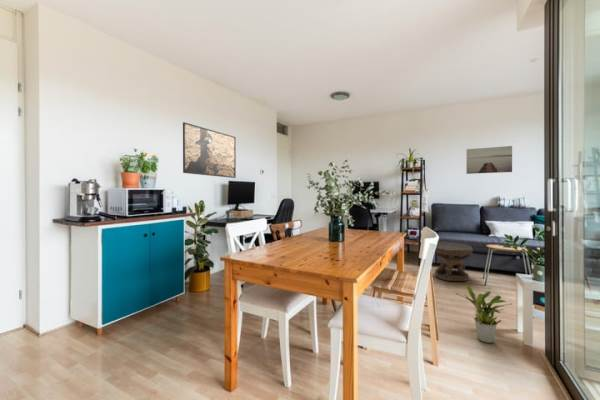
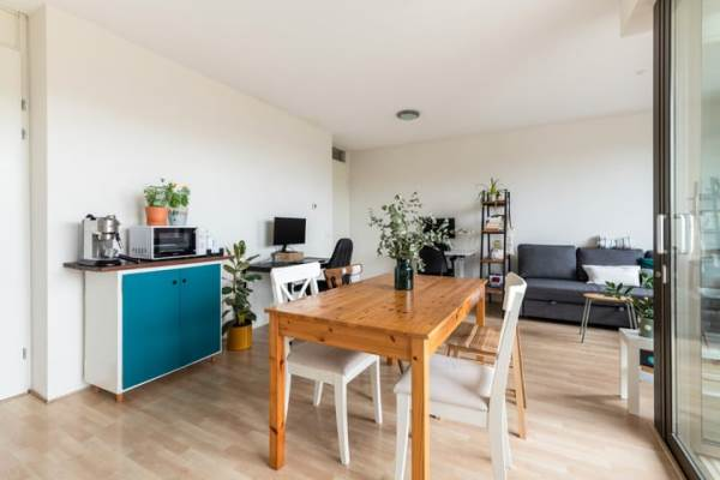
- carved stool [434,241,474,282]
- potted plant [455,284,514,344]
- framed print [182,121,237,179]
- wall art [466,145,513,175]
